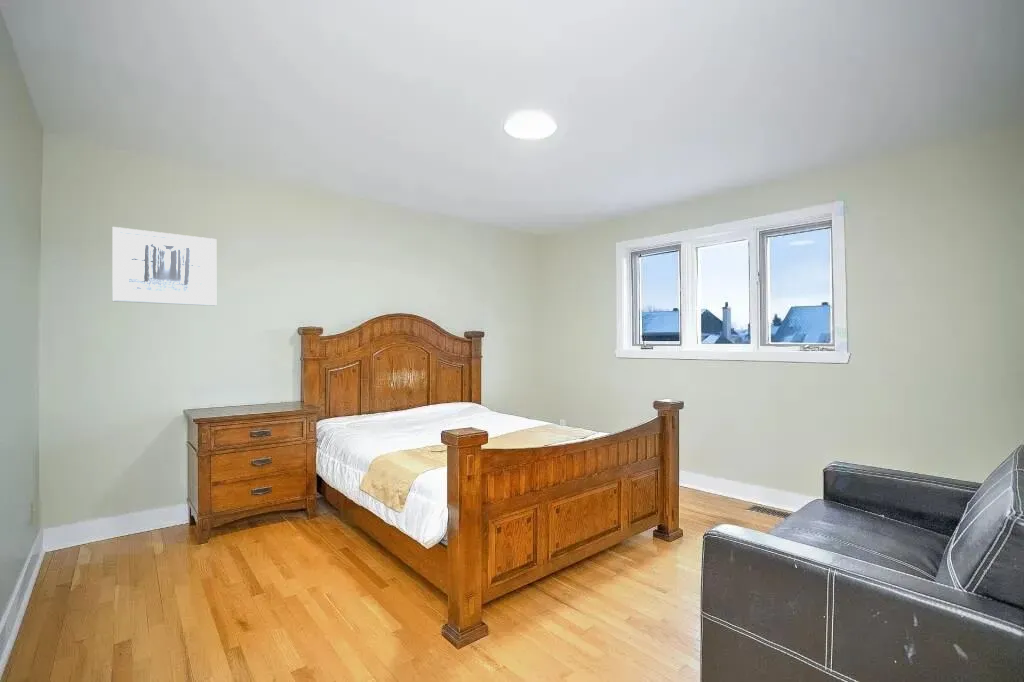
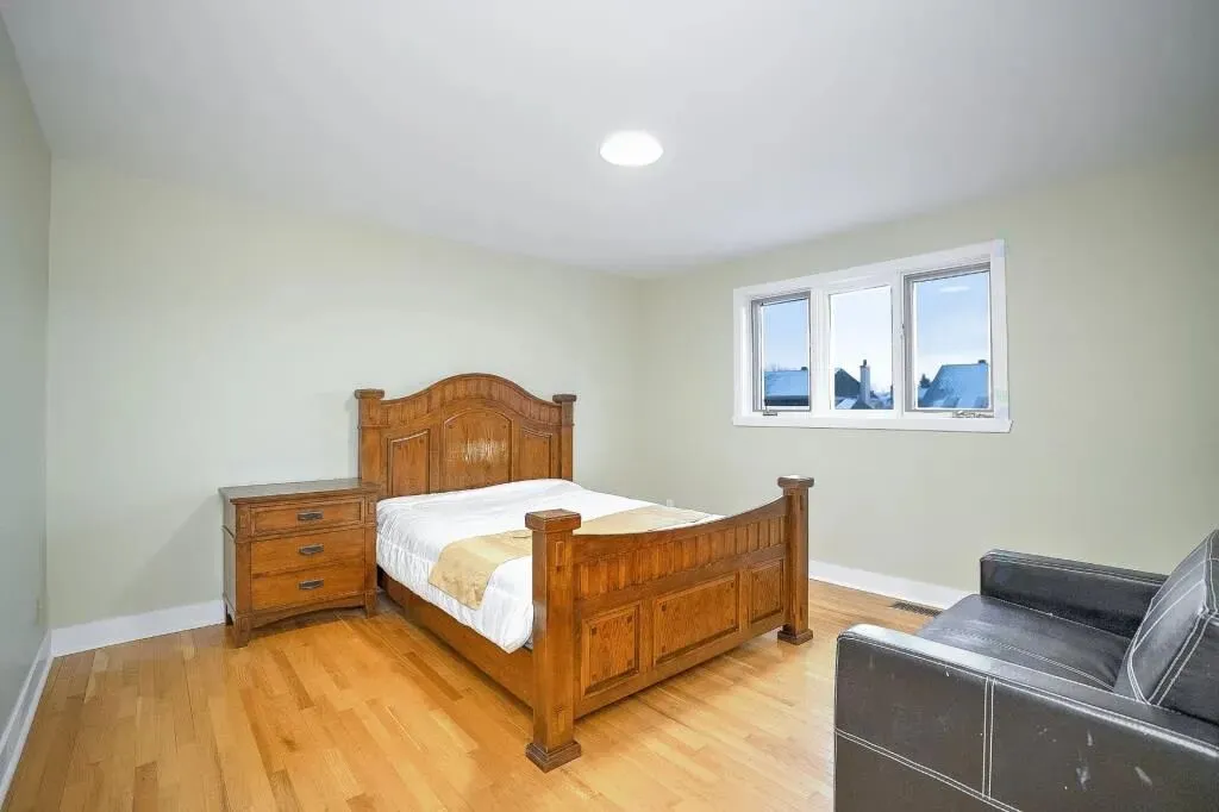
- wall art [111,226,217,307]
